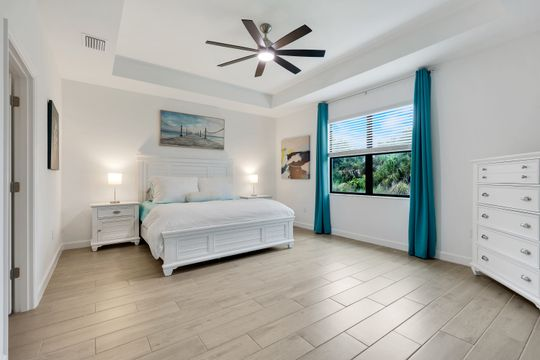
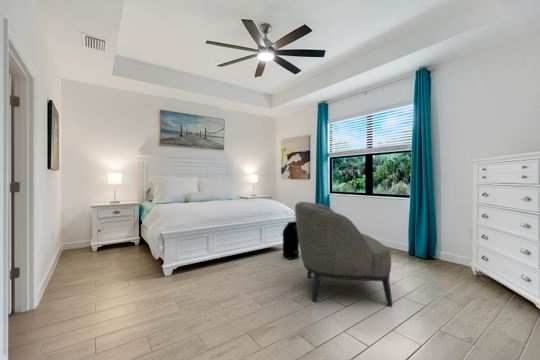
+ backpack [281,220,300,261]
+ armchair [294,201,394,307]
